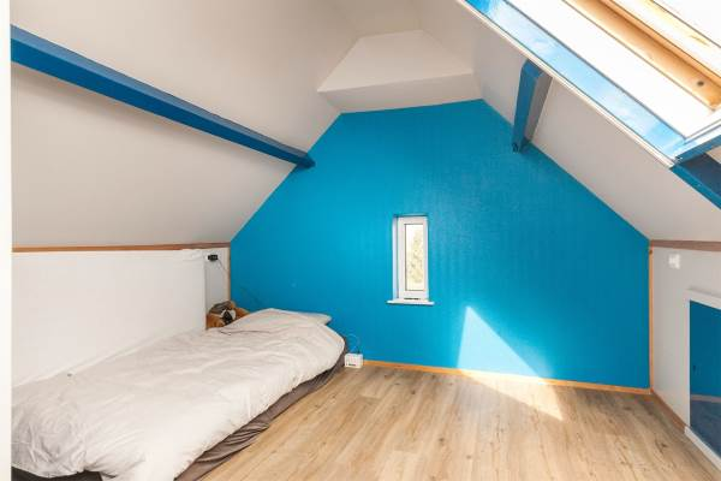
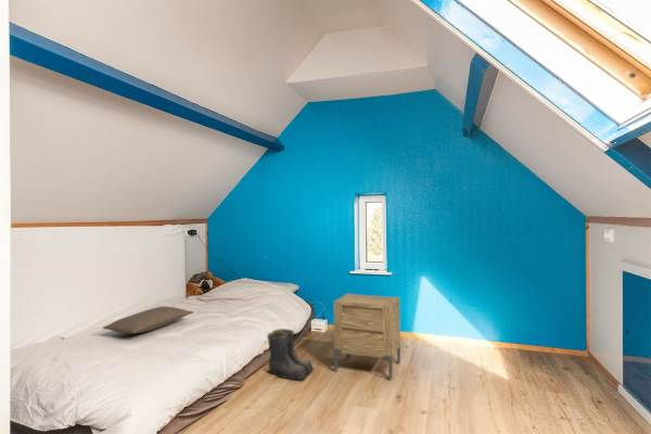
+ pillow [101,306,194,334]
+ nightstand [333,293,401,381]
+ boots [266,328,315,382]
